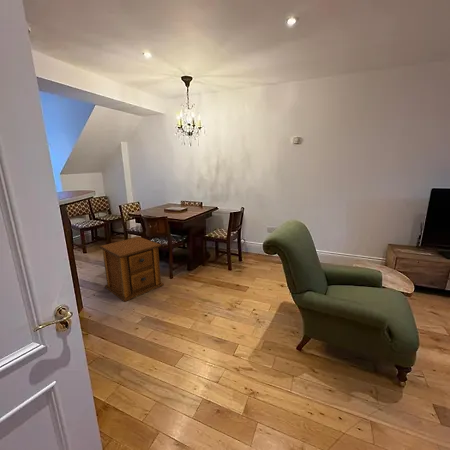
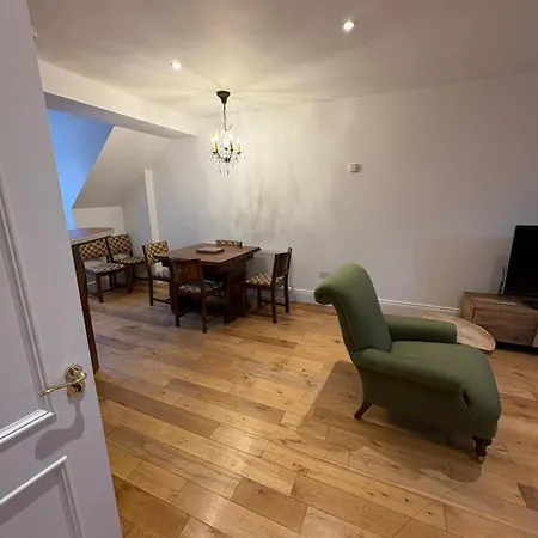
- side table [98,236,165,303]
